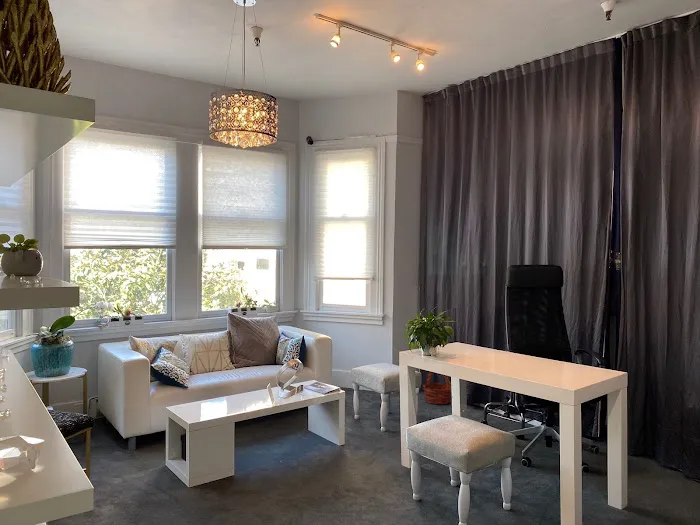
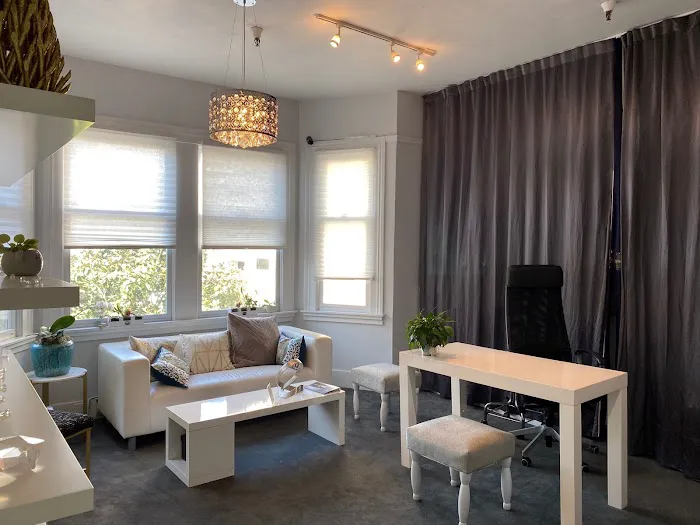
- basket [422,372,452,405]
